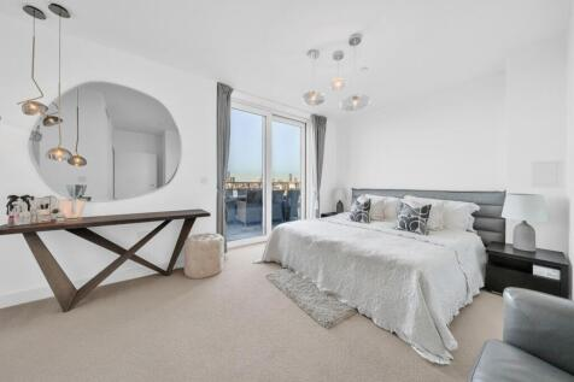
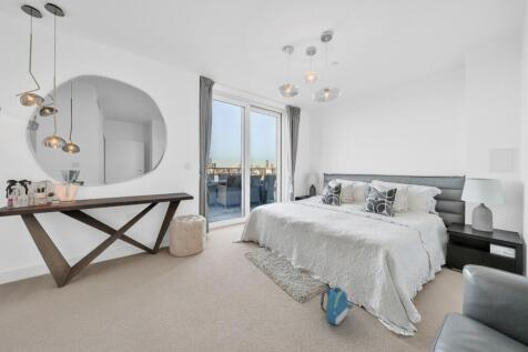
+ backpack [319,286,355,326]
